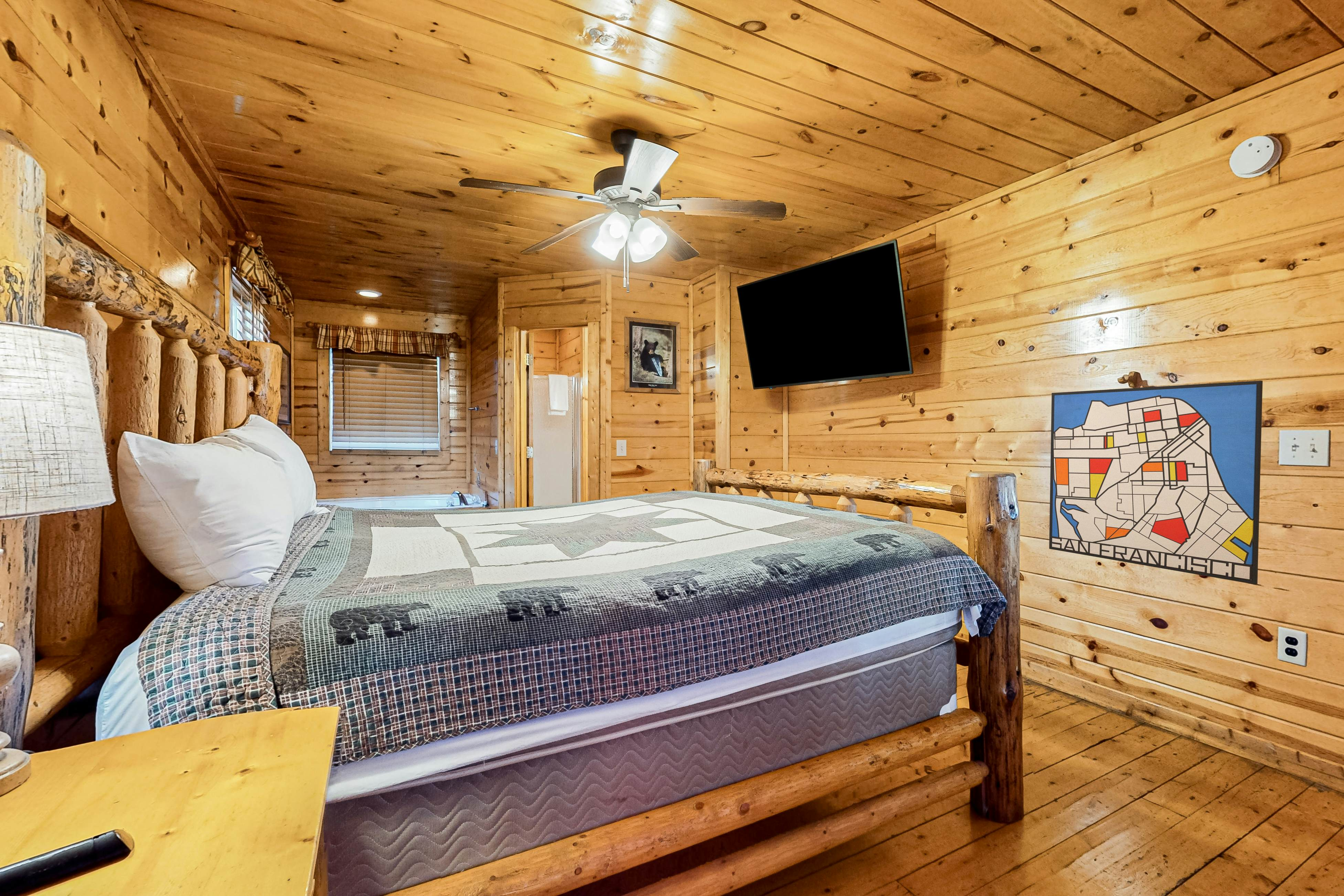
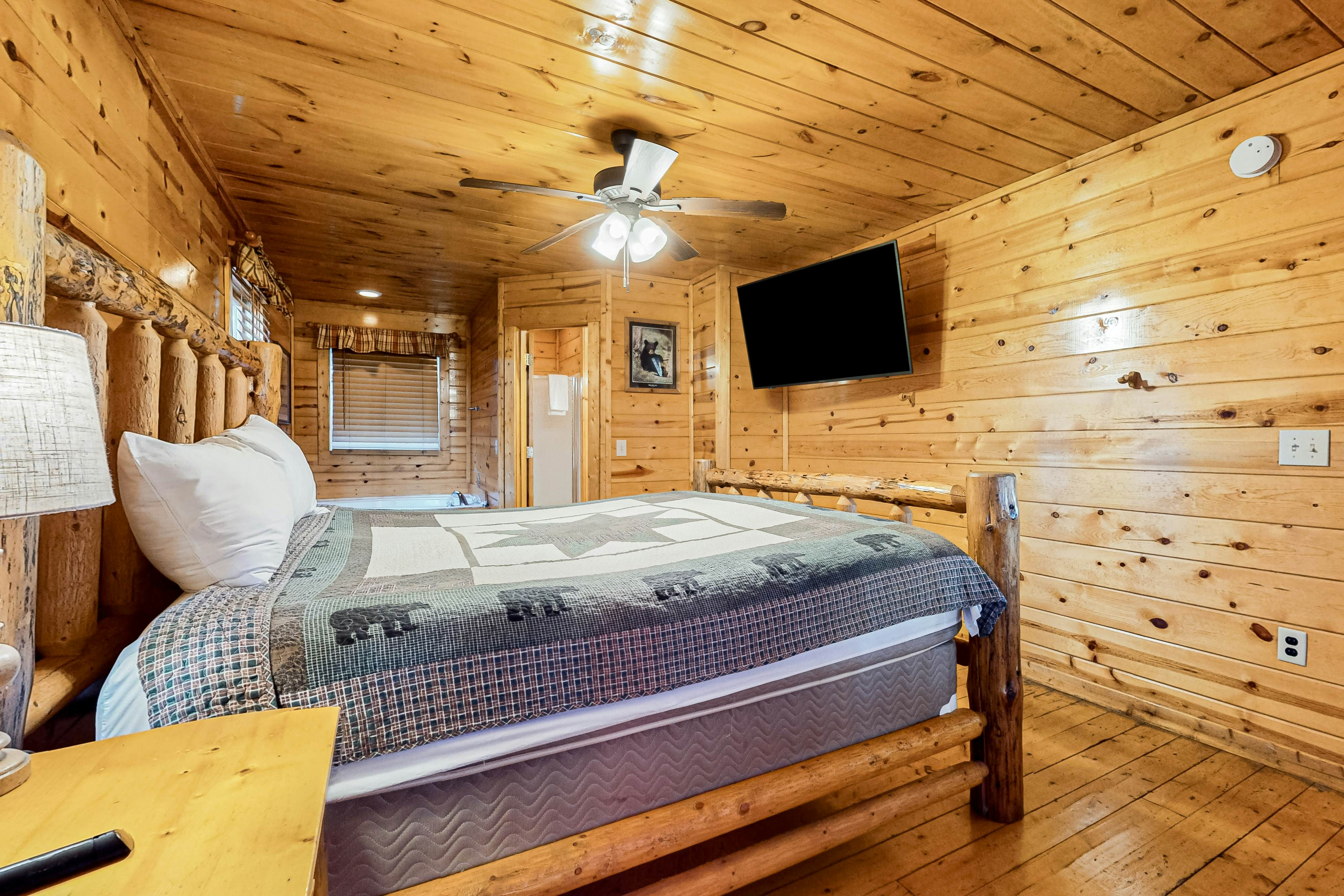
- wall art [1049,380,1263,585]
